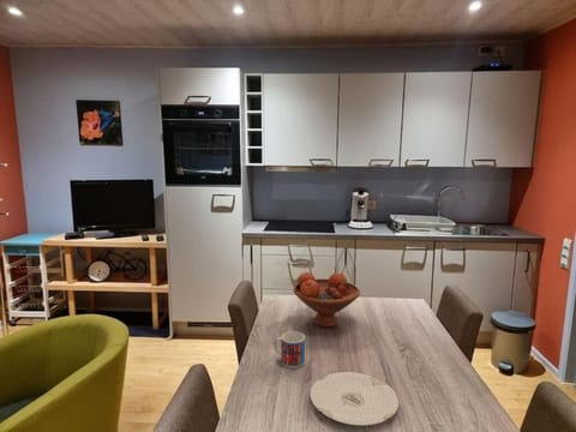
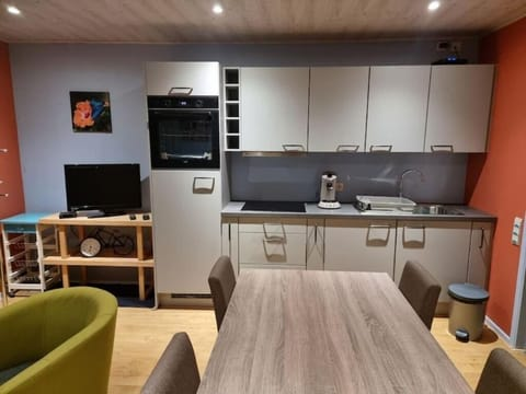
- mug [272,330,306,370]
- fruit bowl [293,271,361,328]
- plate [310,371,400,427]
